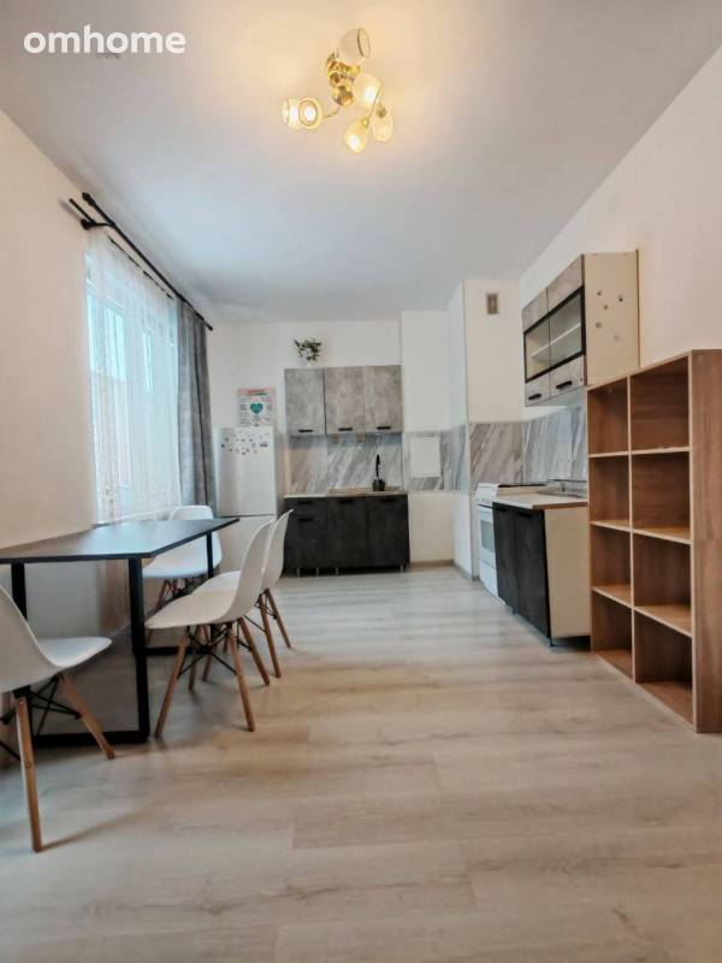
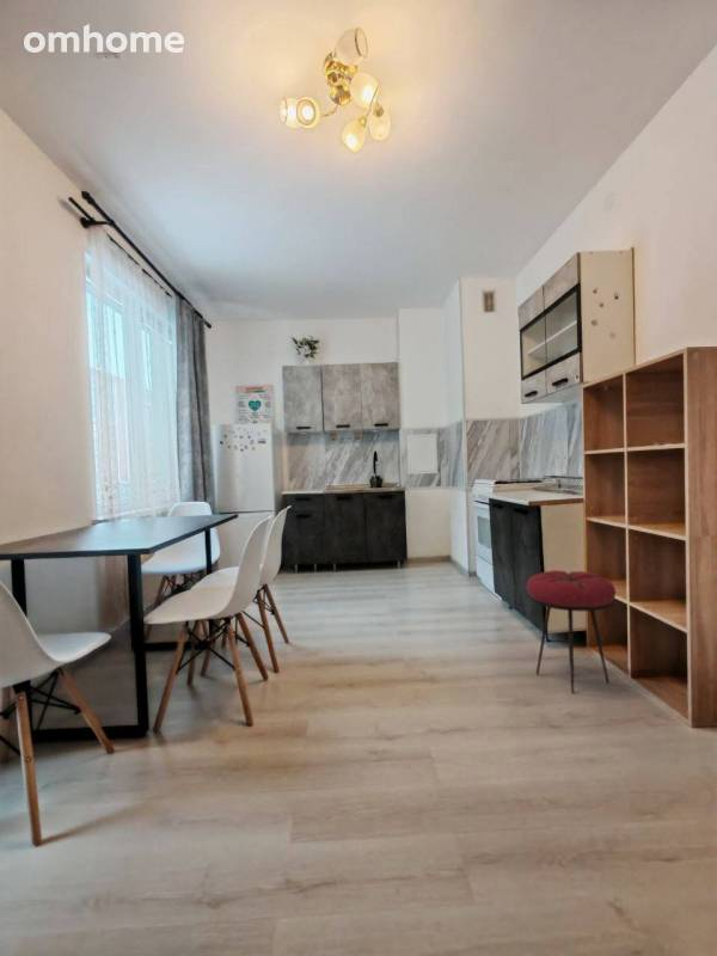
+ stool [526,569,617,694]
